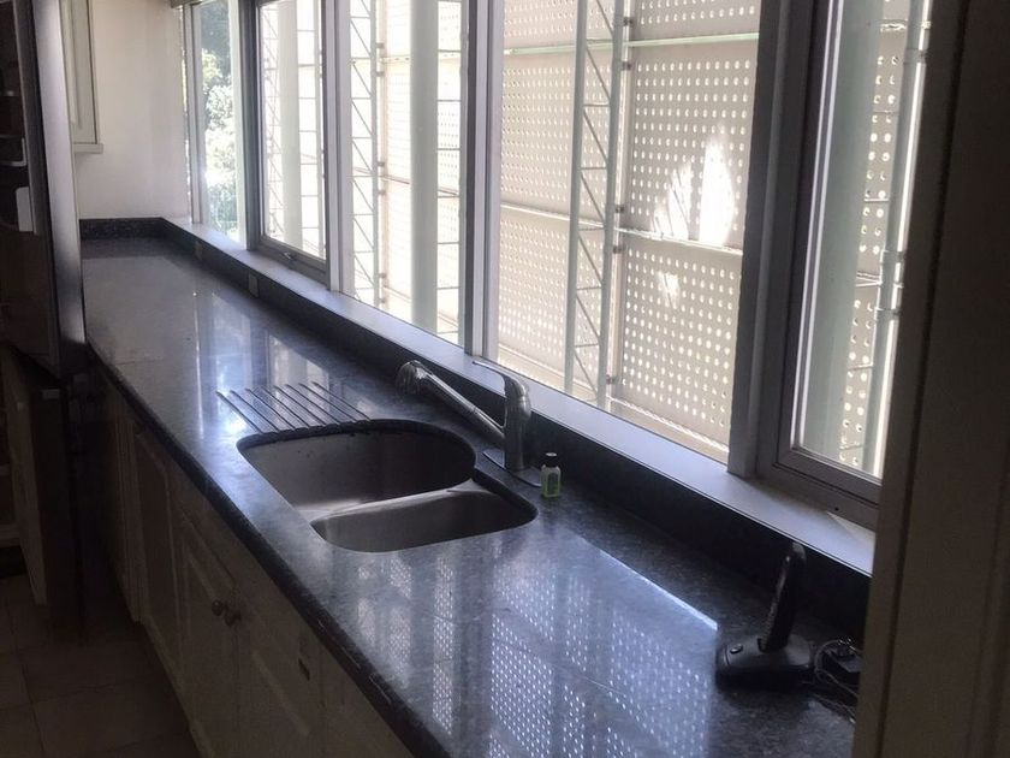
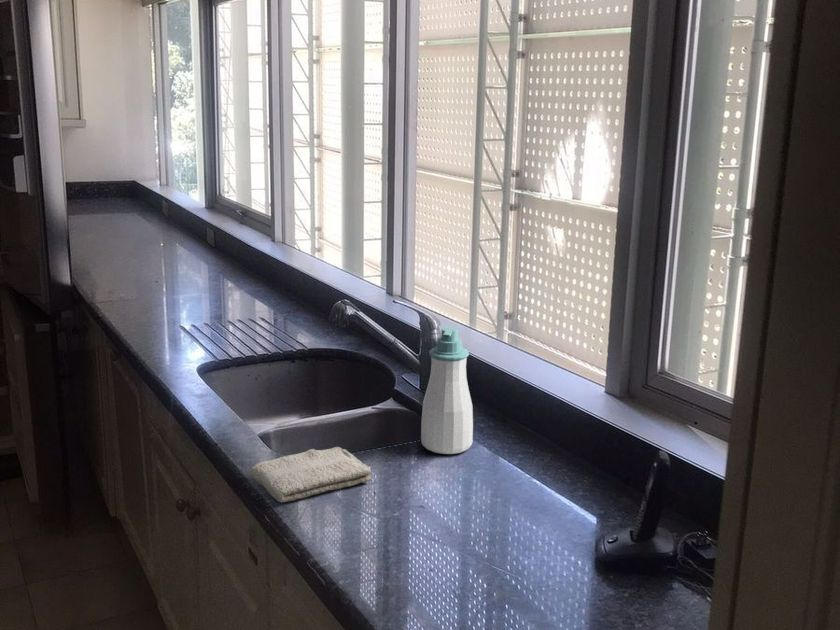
+ washcloth [249,446,372,503]
+ soap bottle [420,326,474,455]
